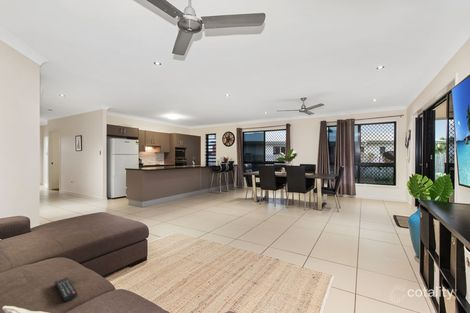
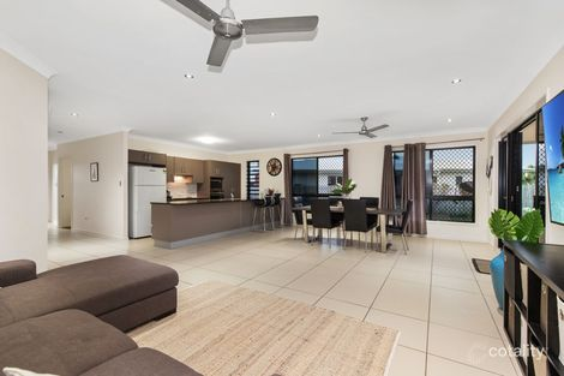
- remote control [54,277,78,302]
